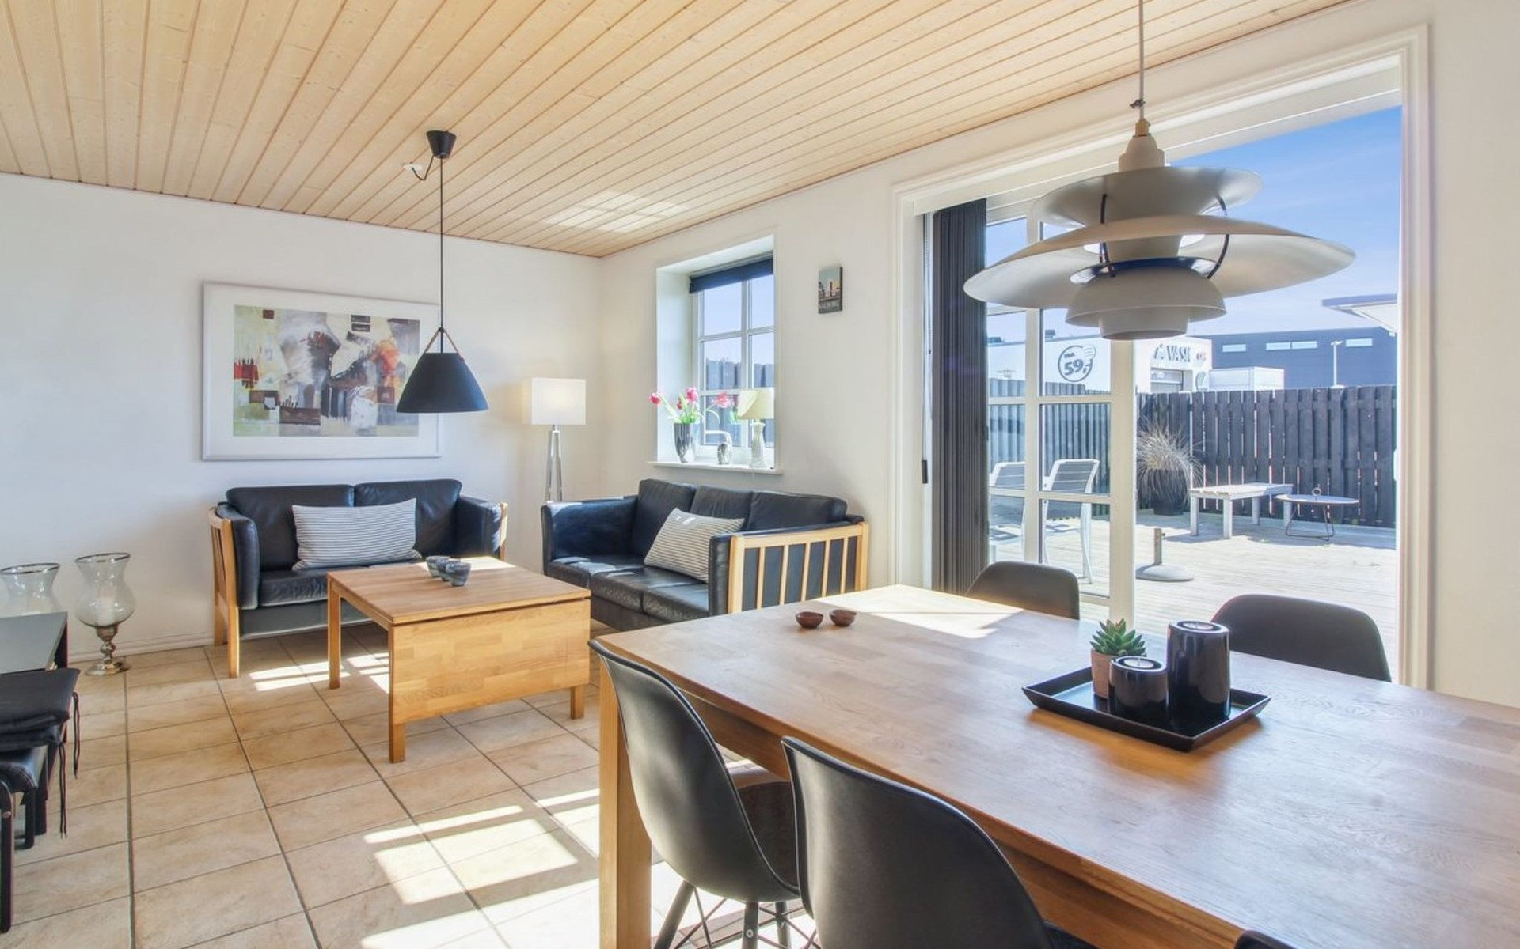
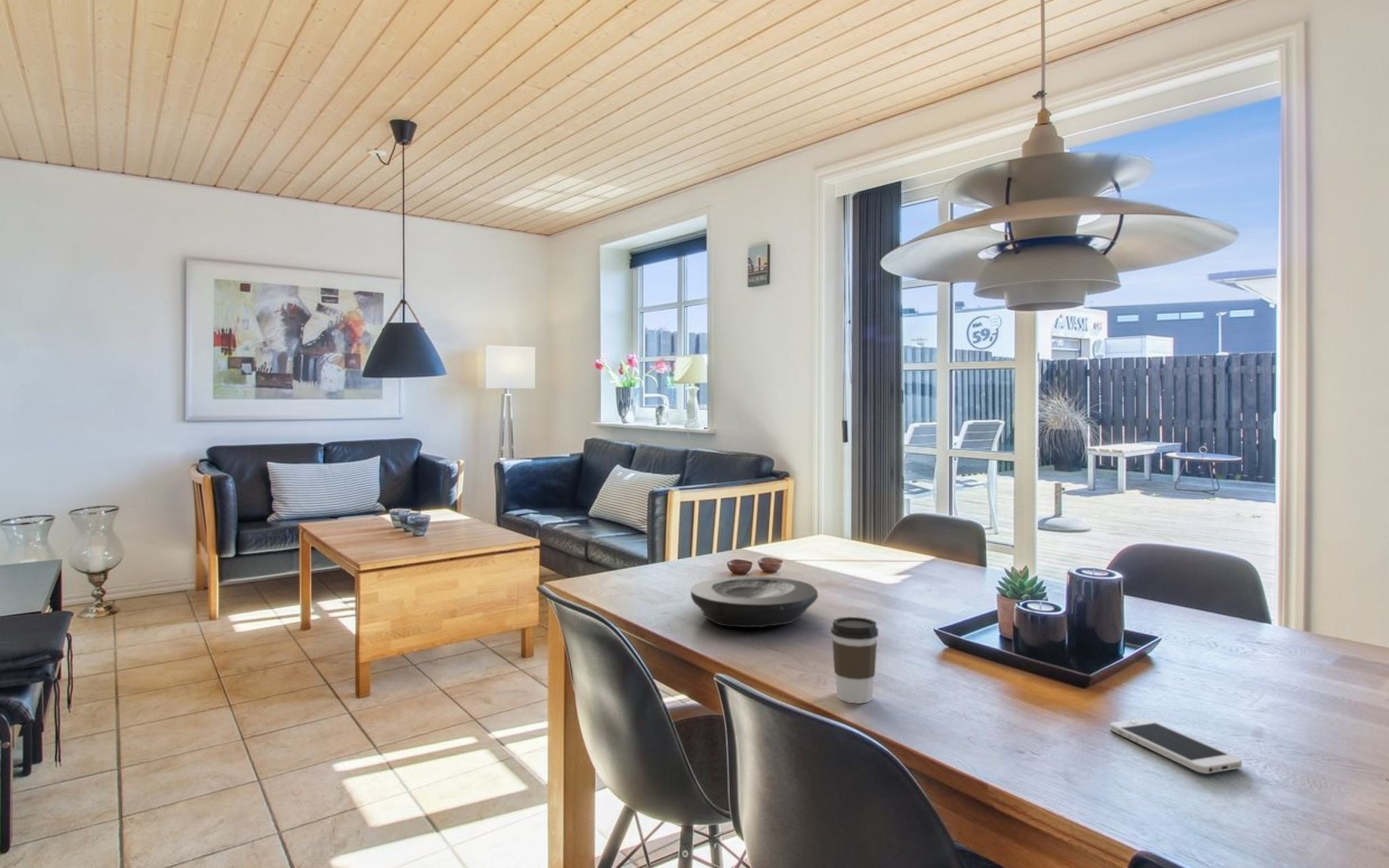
+ coffee cup [831,616,879,705]
+ smartphone [1109,718,1243,774]
+ plate [690,576,819,628]
